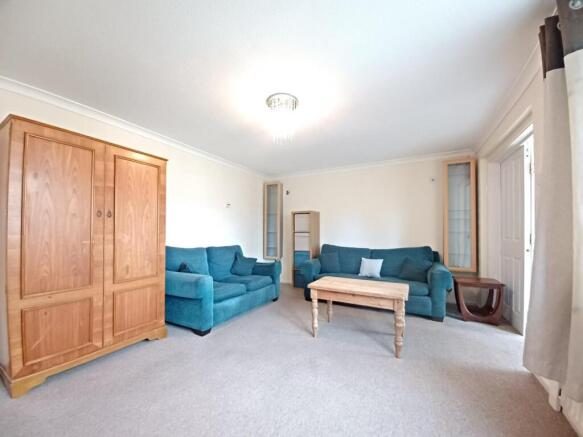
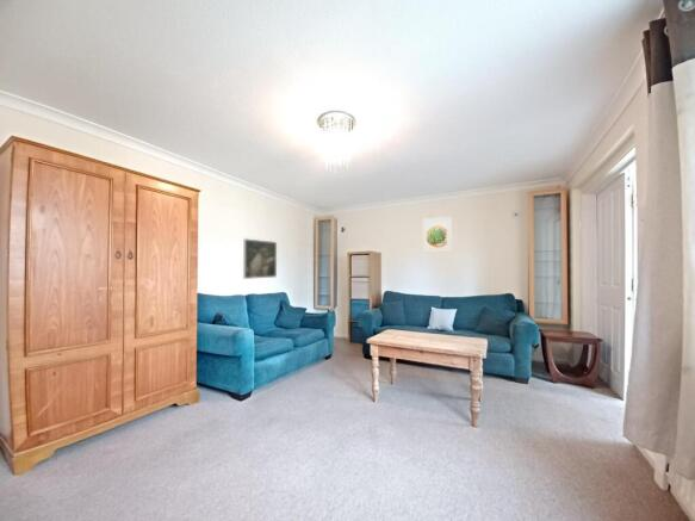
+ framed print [421,216,453,254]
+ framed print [242,237,278,280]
